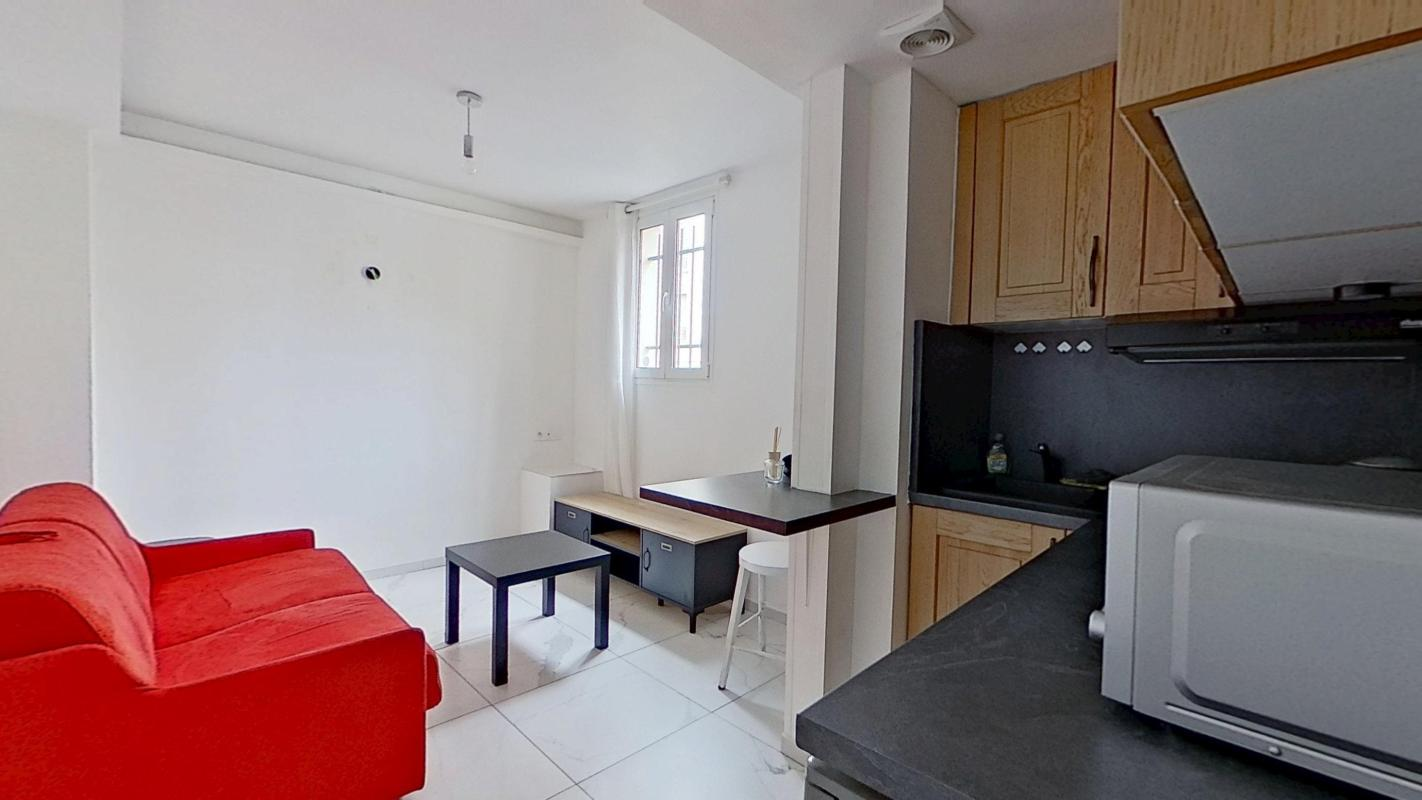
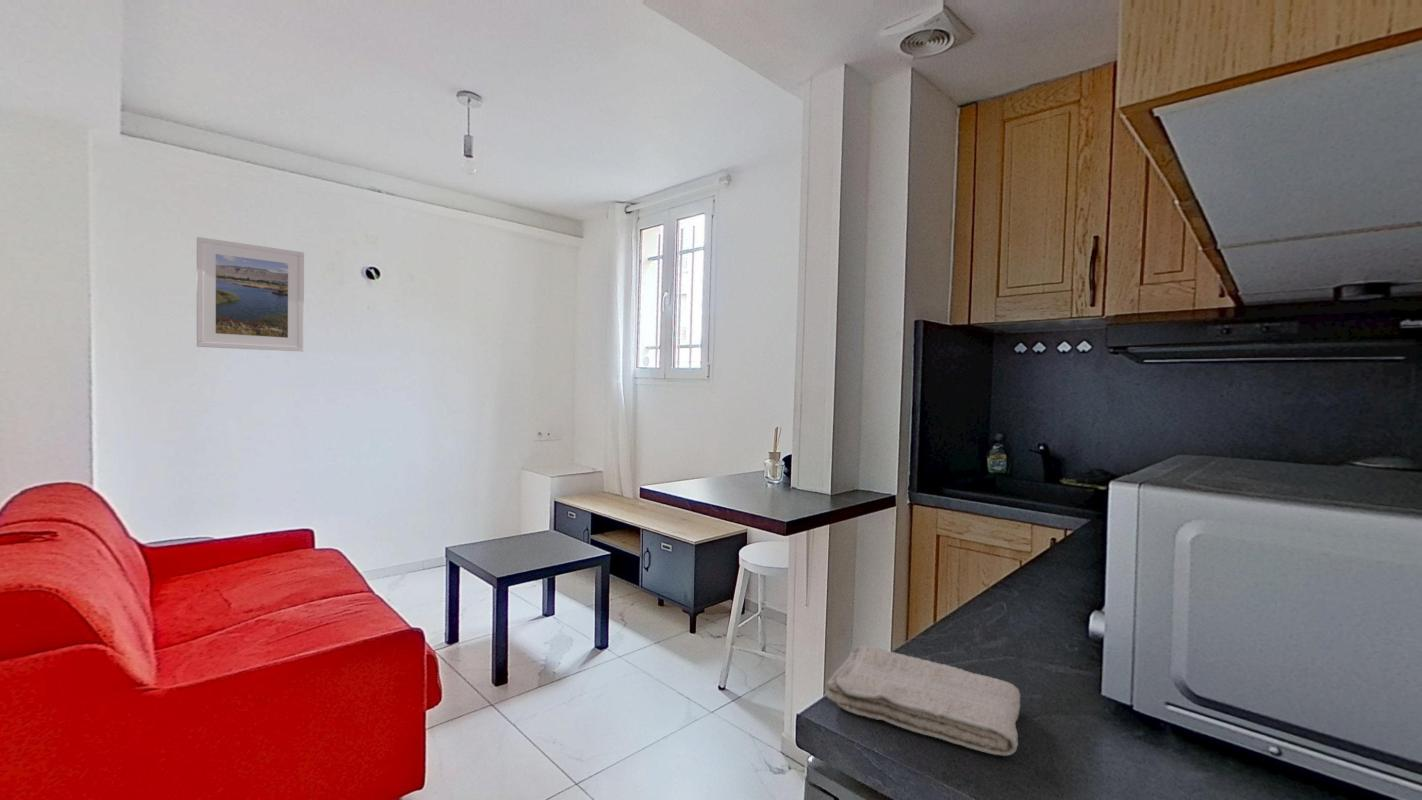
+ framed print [196,236,305,353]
+ washcloth [825,645,1021,757]
